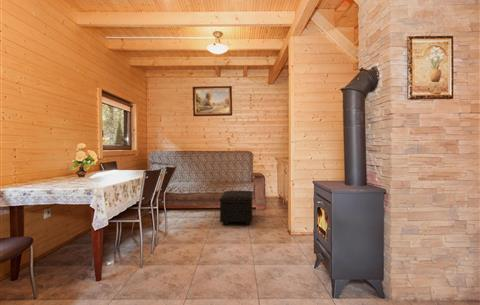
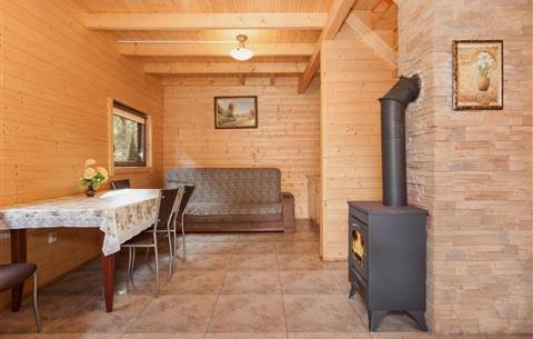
- footstool [219,190,253,226]
